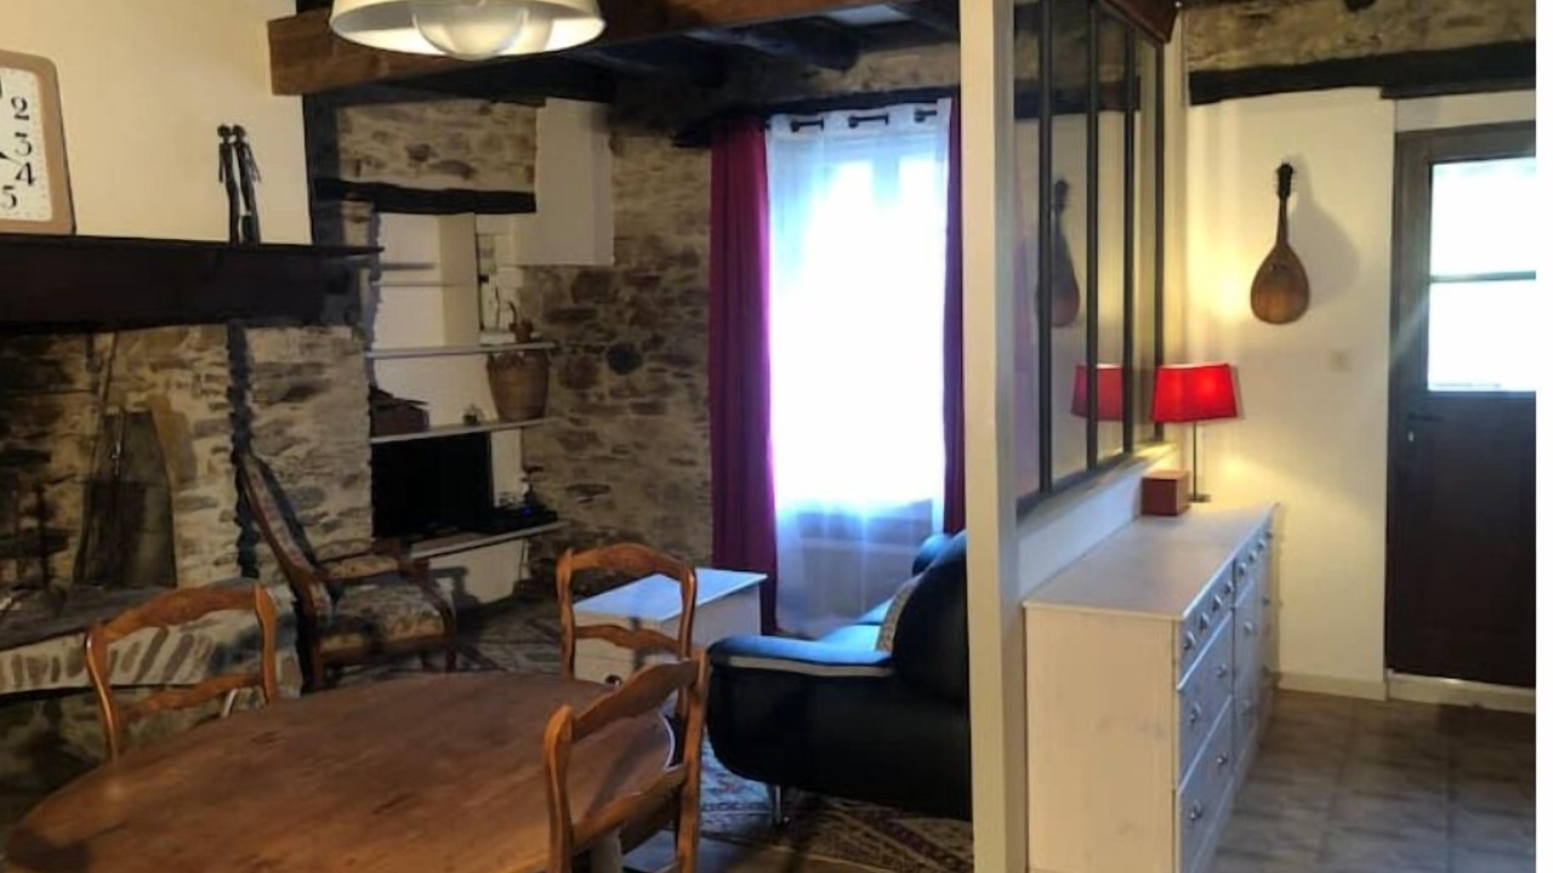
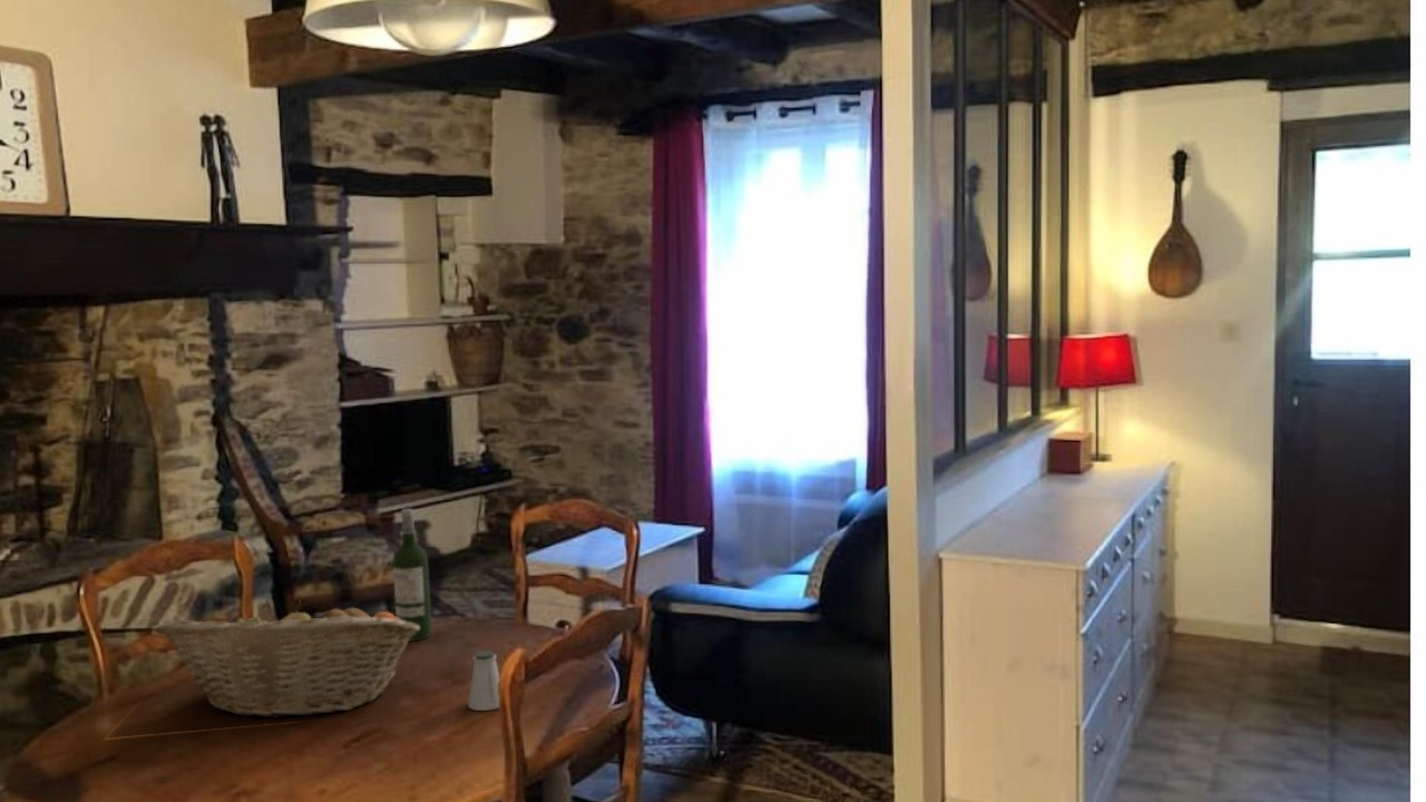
+ fruit basket [155,598,420,720]
+ wine bottle [391,508,433,643]
+ saltshaker [467,649,500,712]
